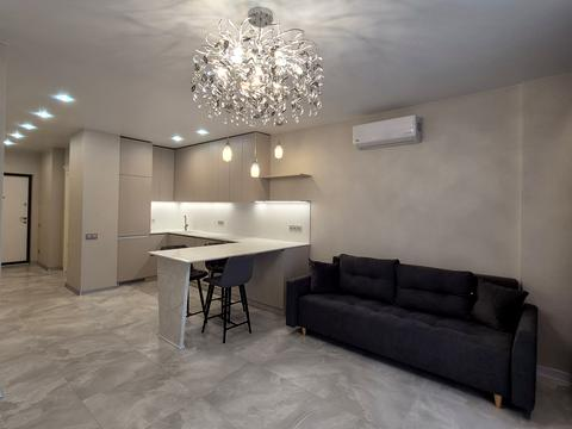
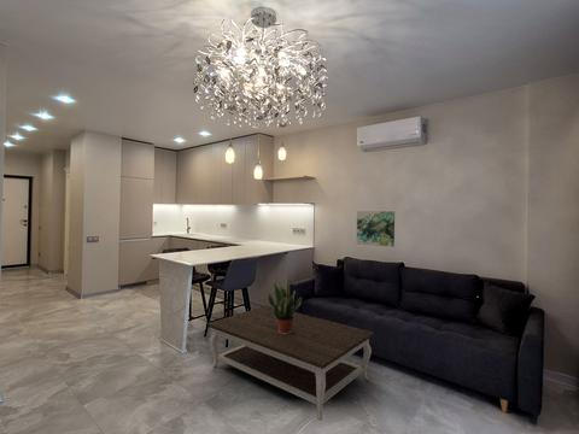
+ coffee table [206,304,375,422]
+ wall art [356,210,396,248]
+ potted plant [267,282,303,334]
